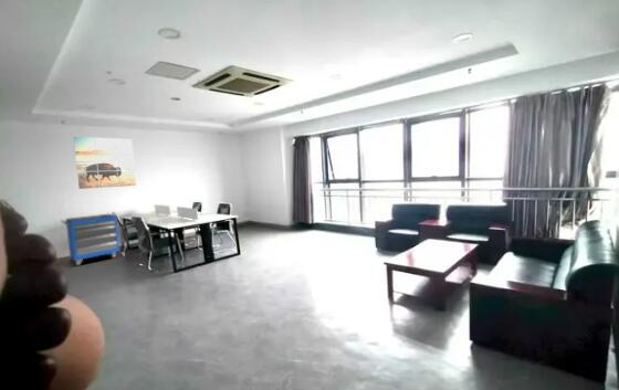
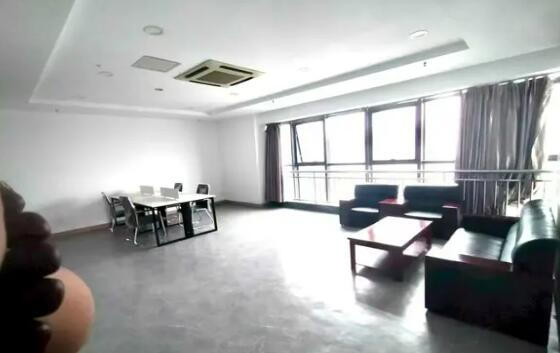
- storage cabinet [60,213,120,267]
- wall art [73,136,137,190]
